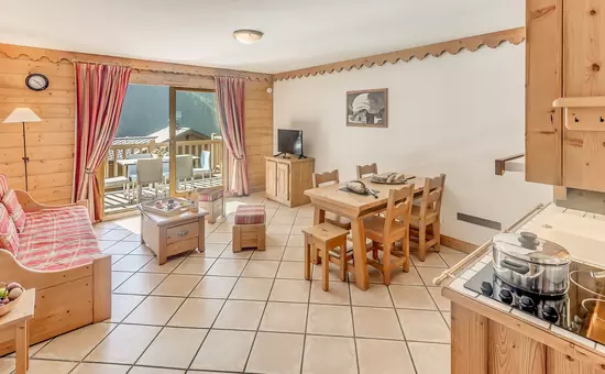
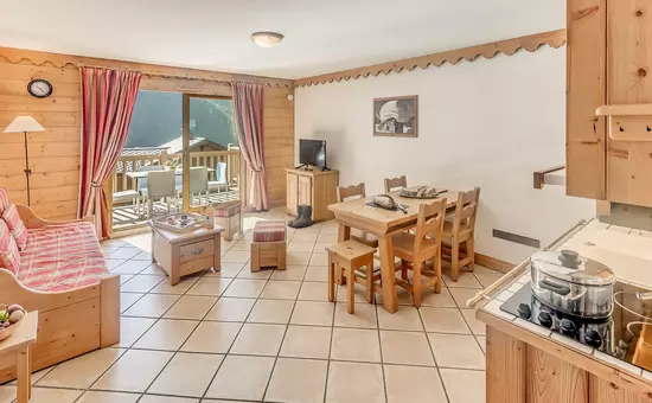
+ boots [287,204,313,228]
